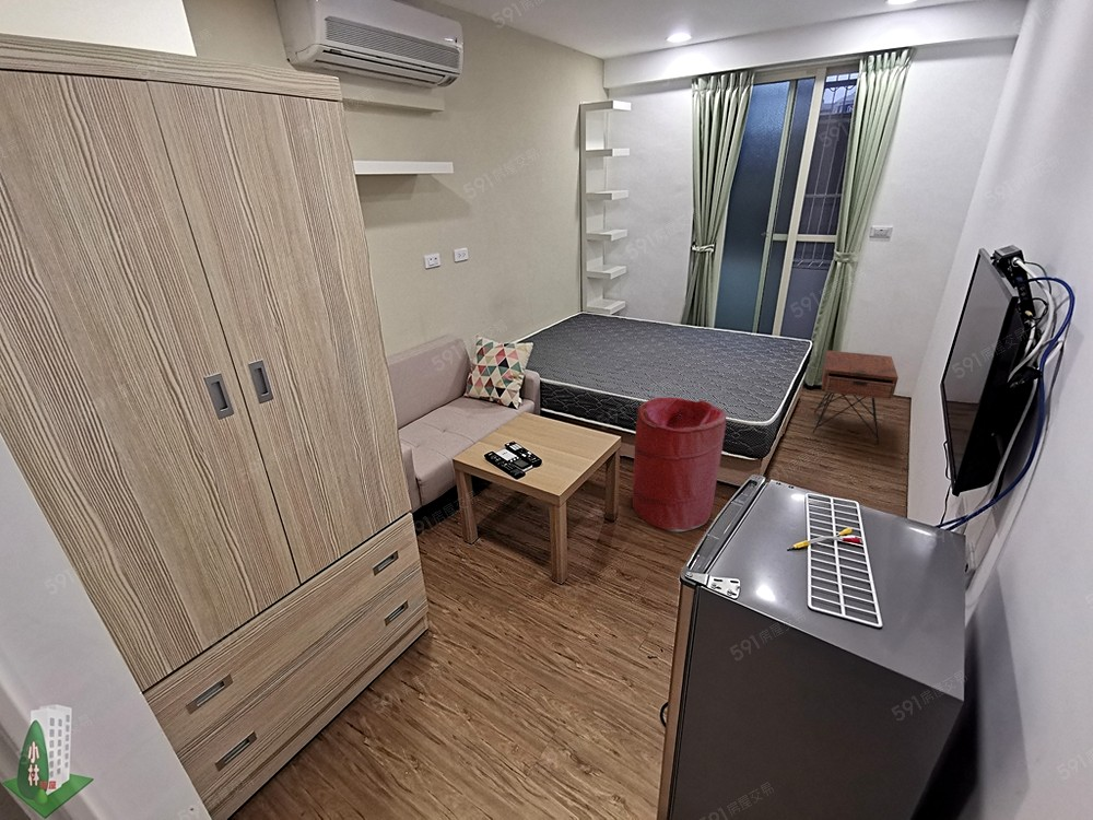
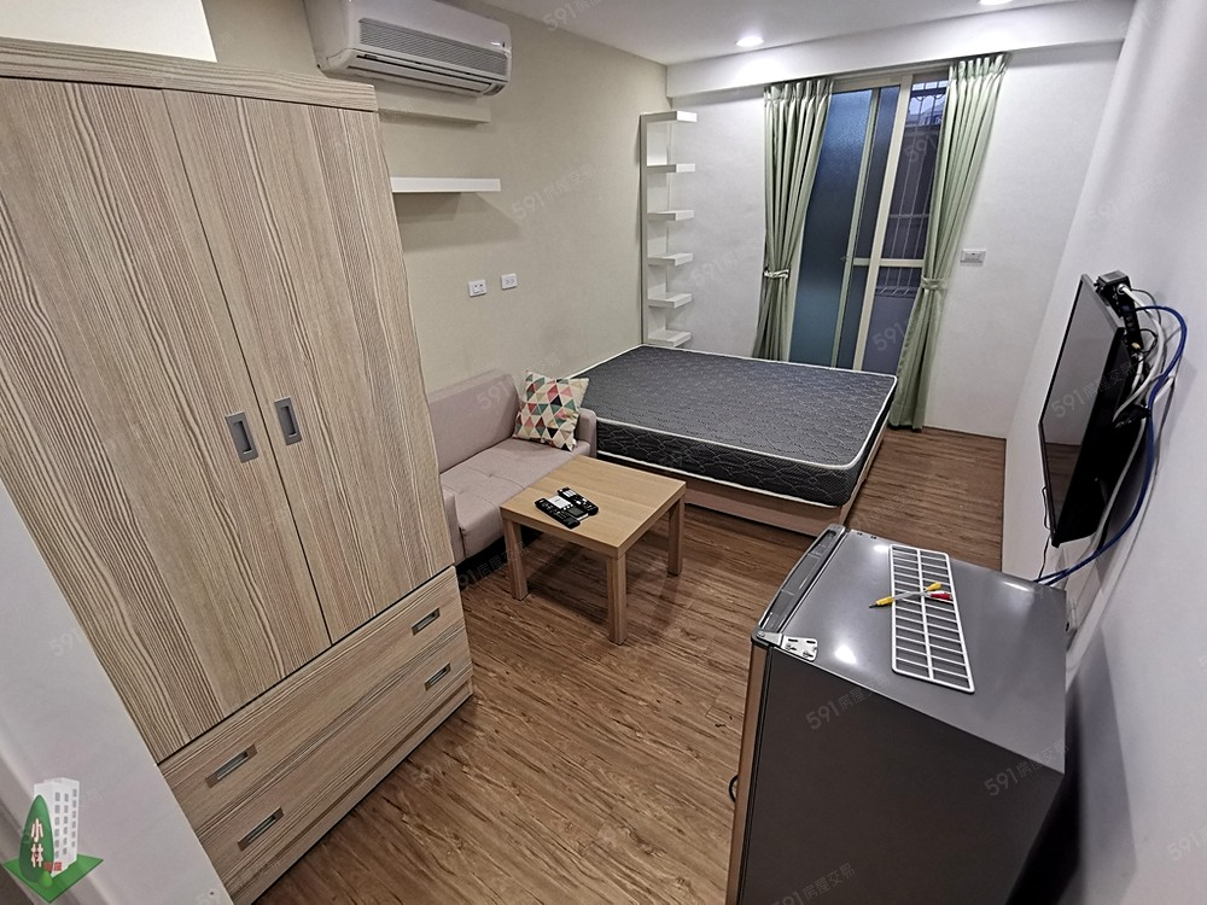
- laundry hamper [632,396,727,532]
- nightstand [811,349,900,445]
